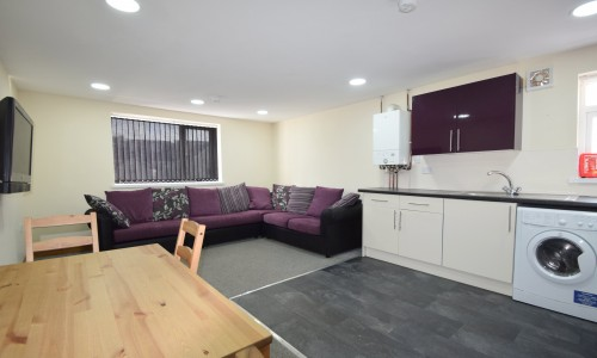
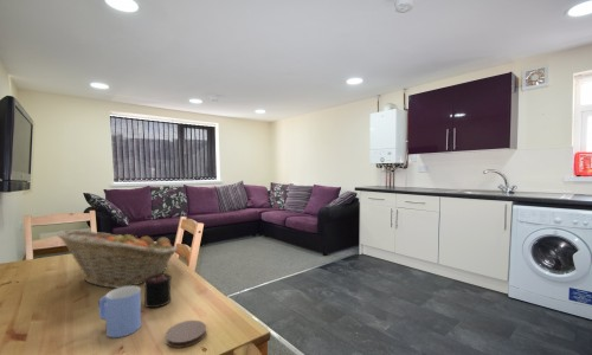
+ candle [143,265,173,309]
+ fruit basket [56,228,179,289]
+ mug [98,285,142,338]
+ coaster [165,320,207,349]
